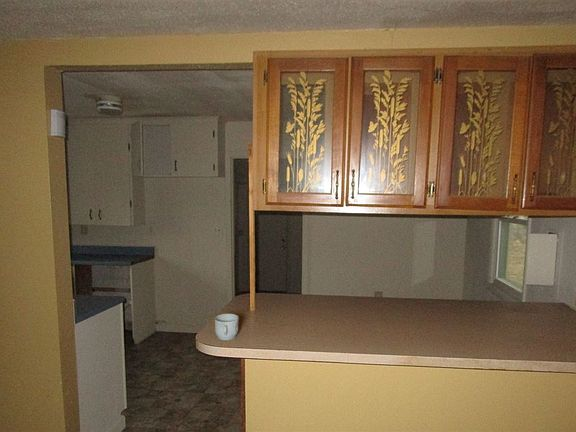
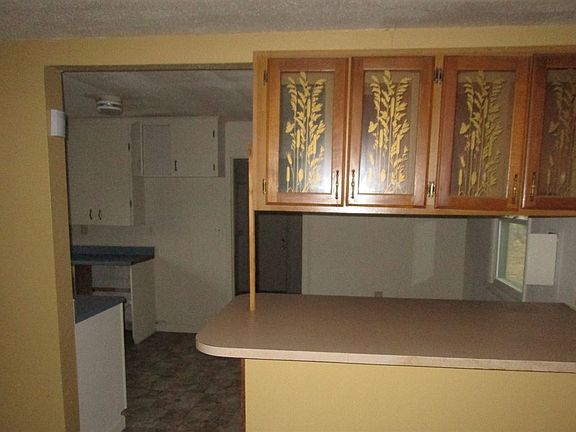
- mug [214,313,240,341]
